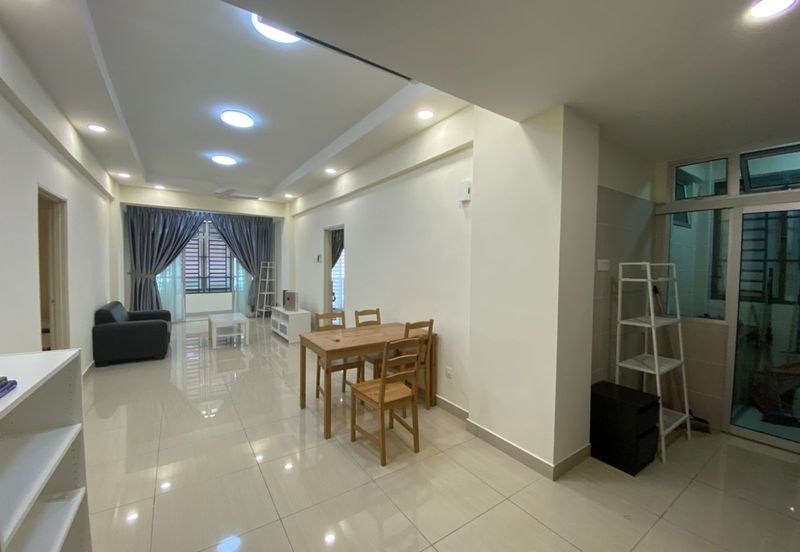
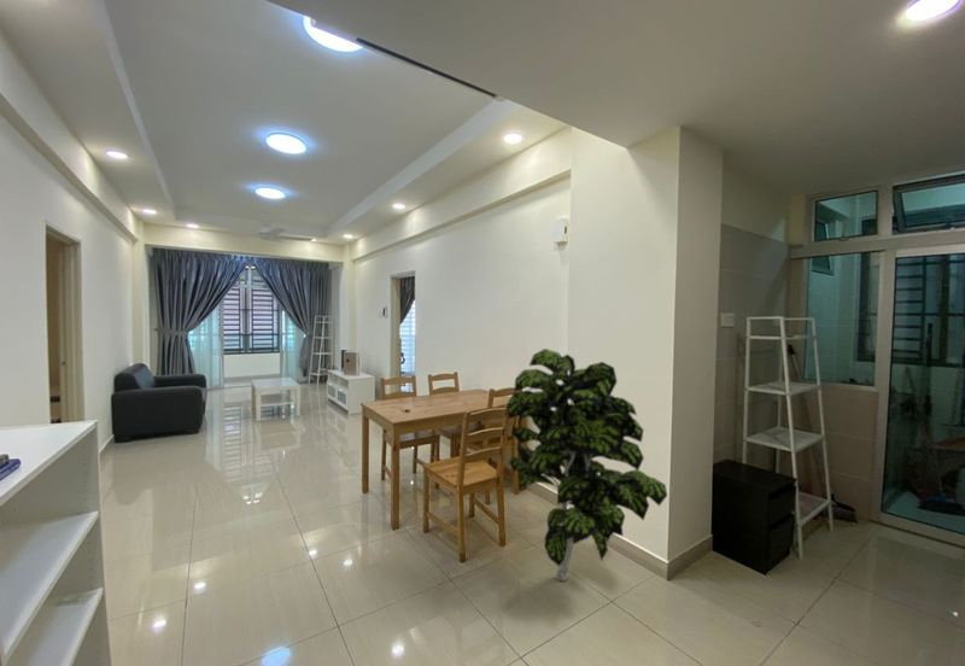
+ indoor plant [505,347,668,583]
